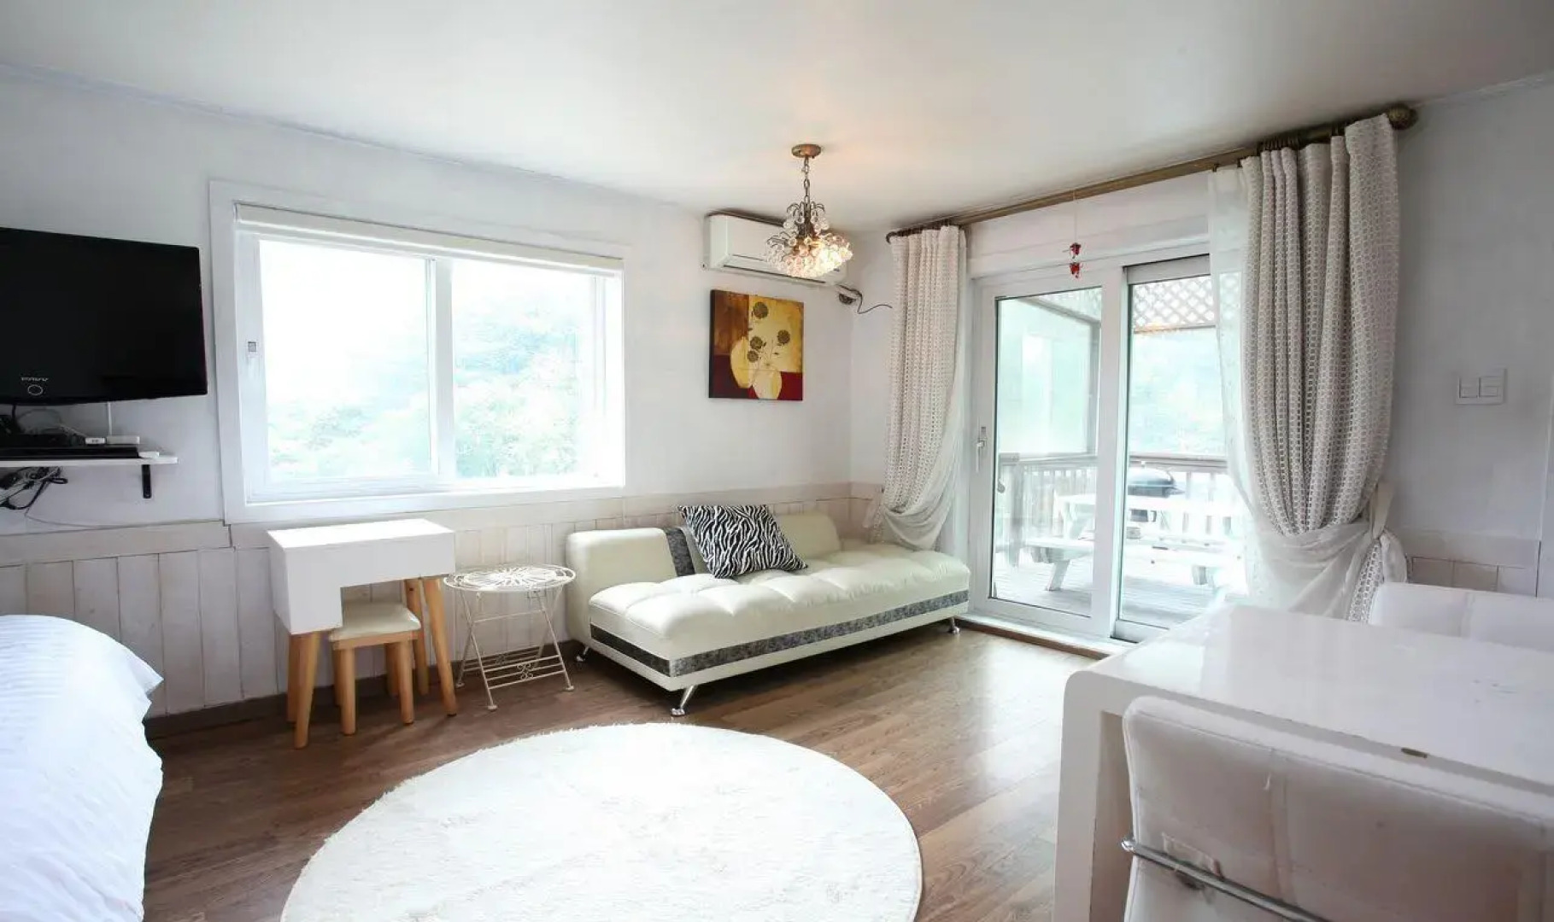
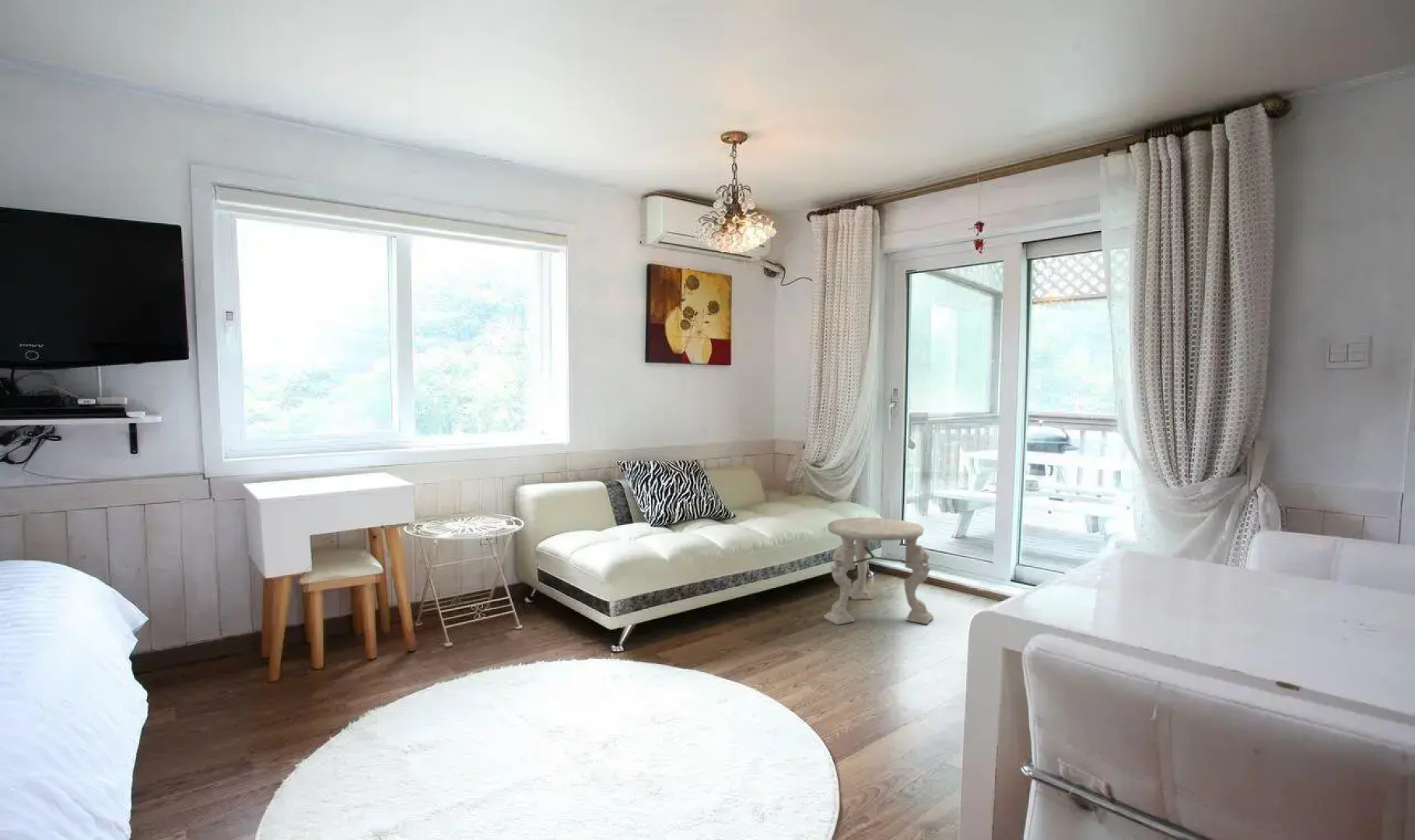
+ side table [823,516,934,626]
